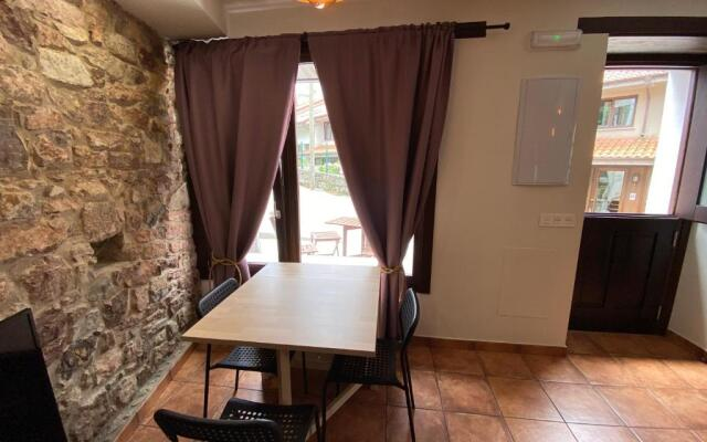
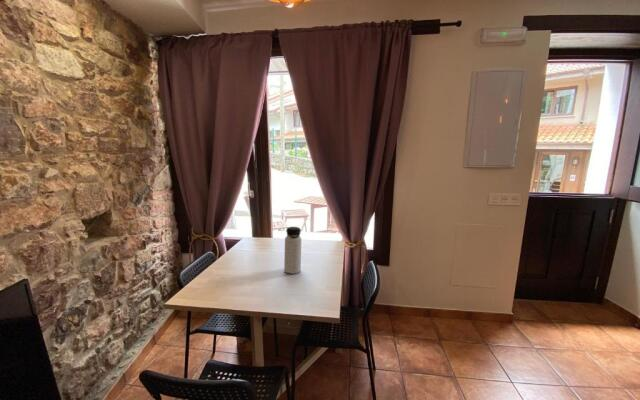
+ water bottle [283,226,302,275]
